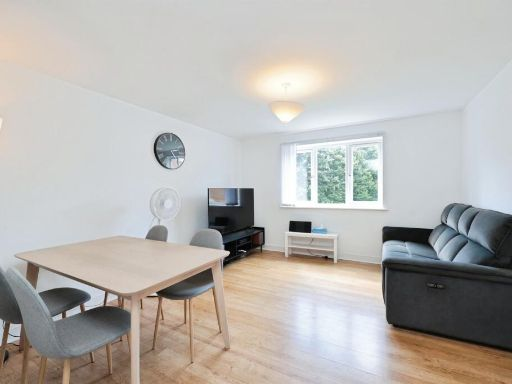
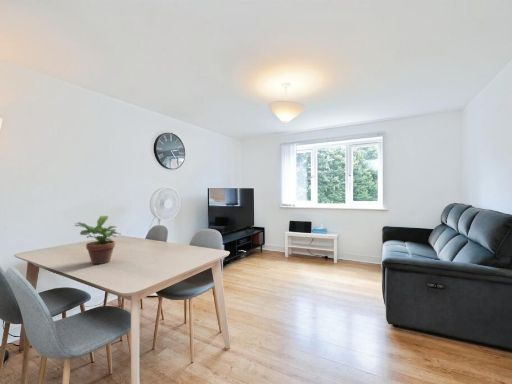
+ potted plant [74,215,122,265]
